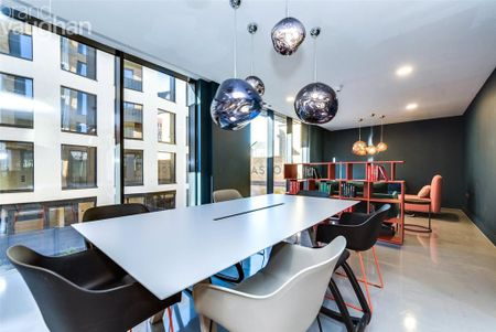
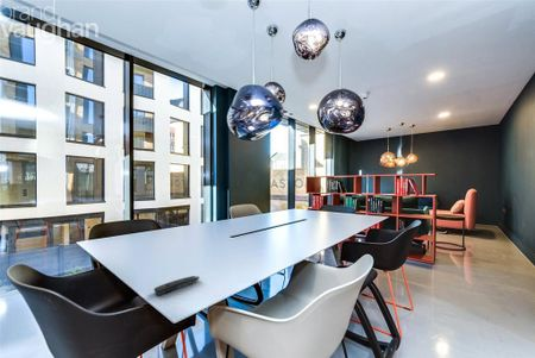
+ remote control [153,275,201,296]
